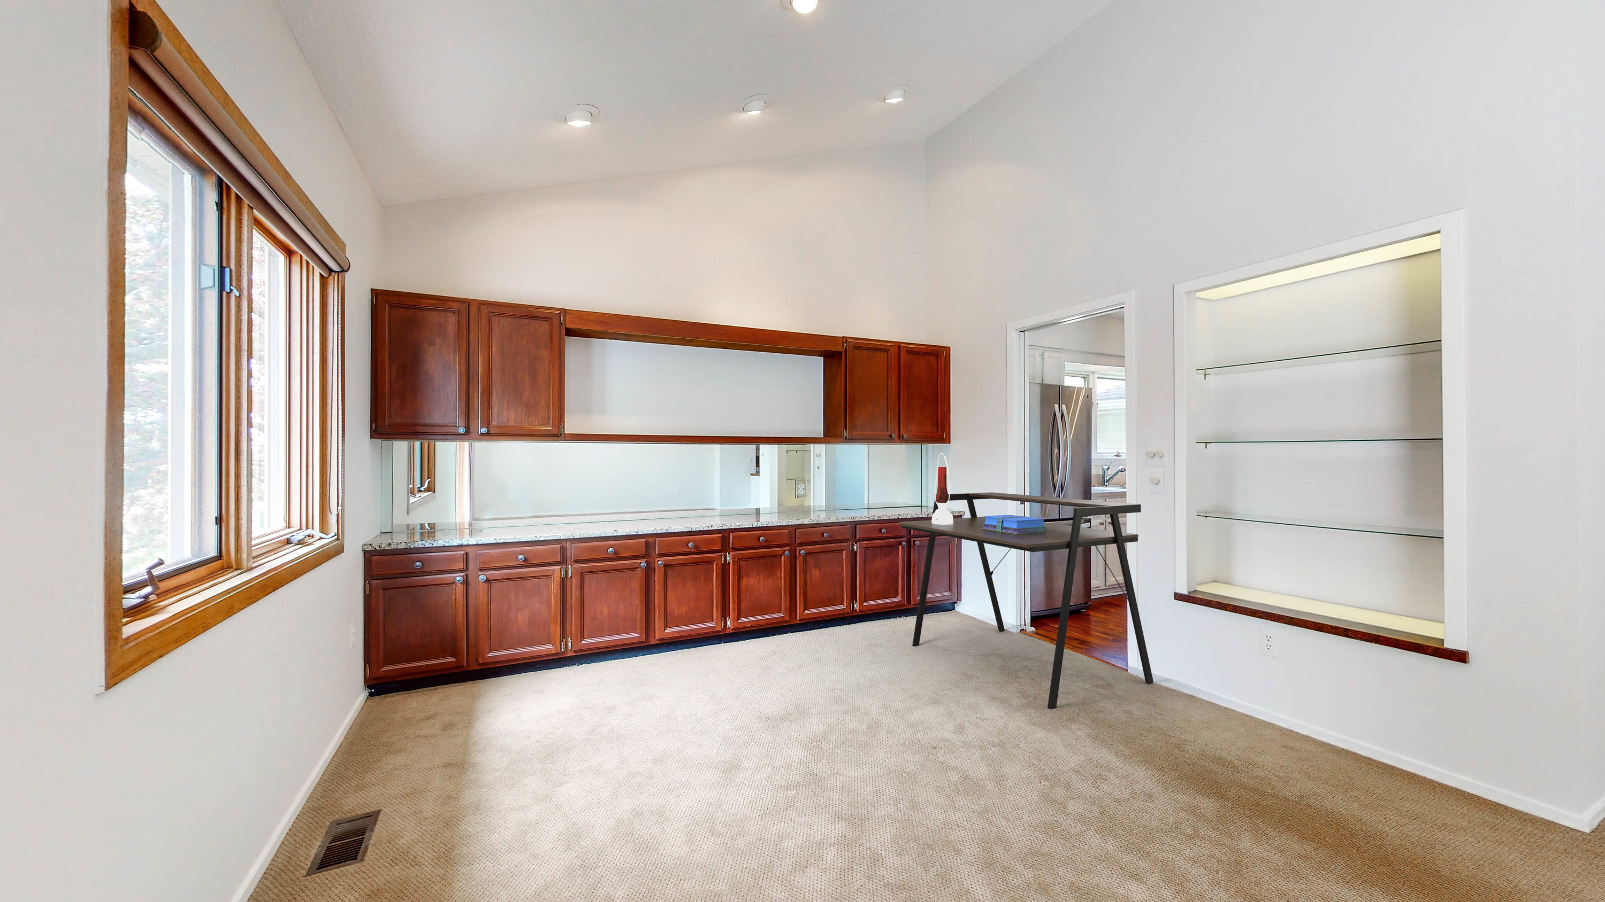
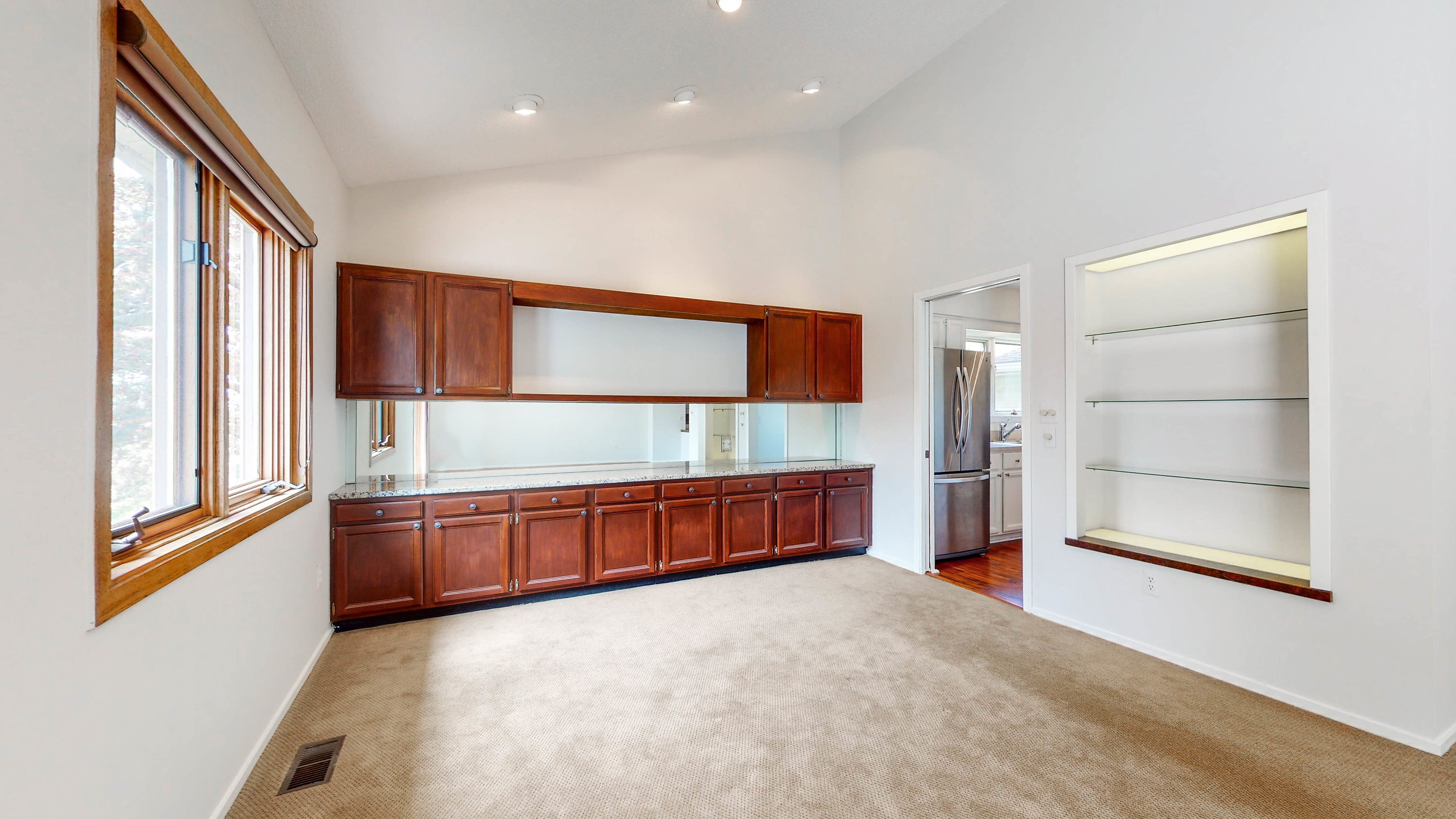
- desk [897,491,1154,709]
- books [983,514,1046,534]
- table lamp [931,453,954,524]
